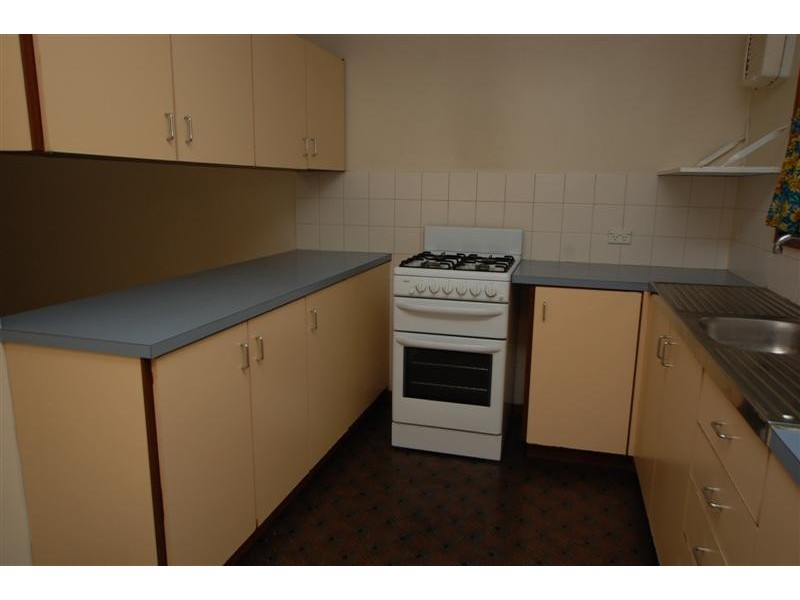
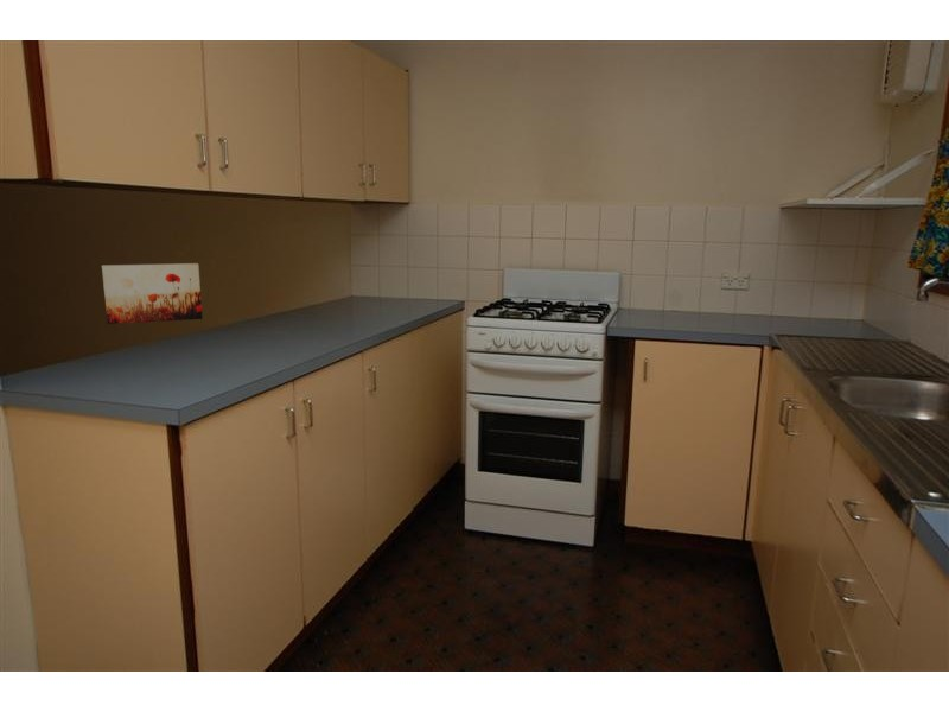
+ wall art [101,262,203,325]
